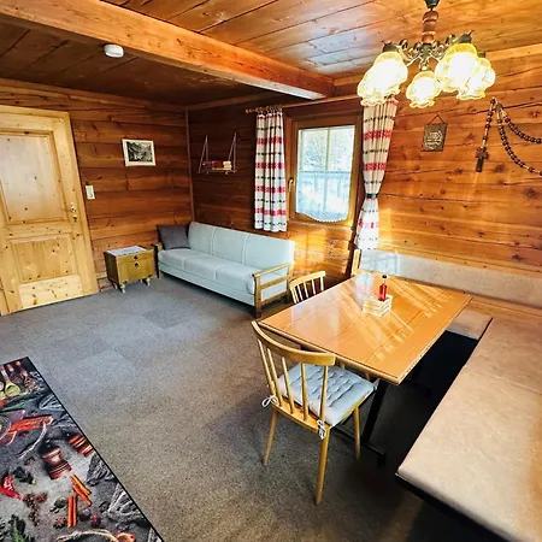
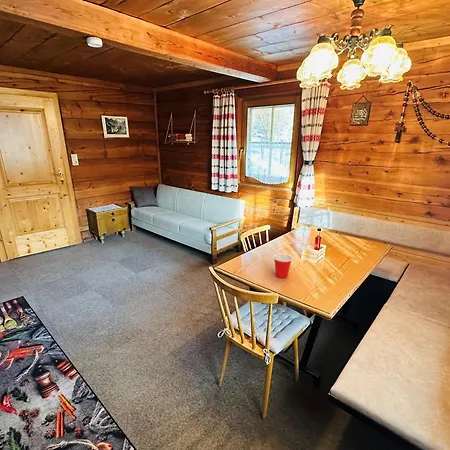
+ cup [272,252,294,279]
